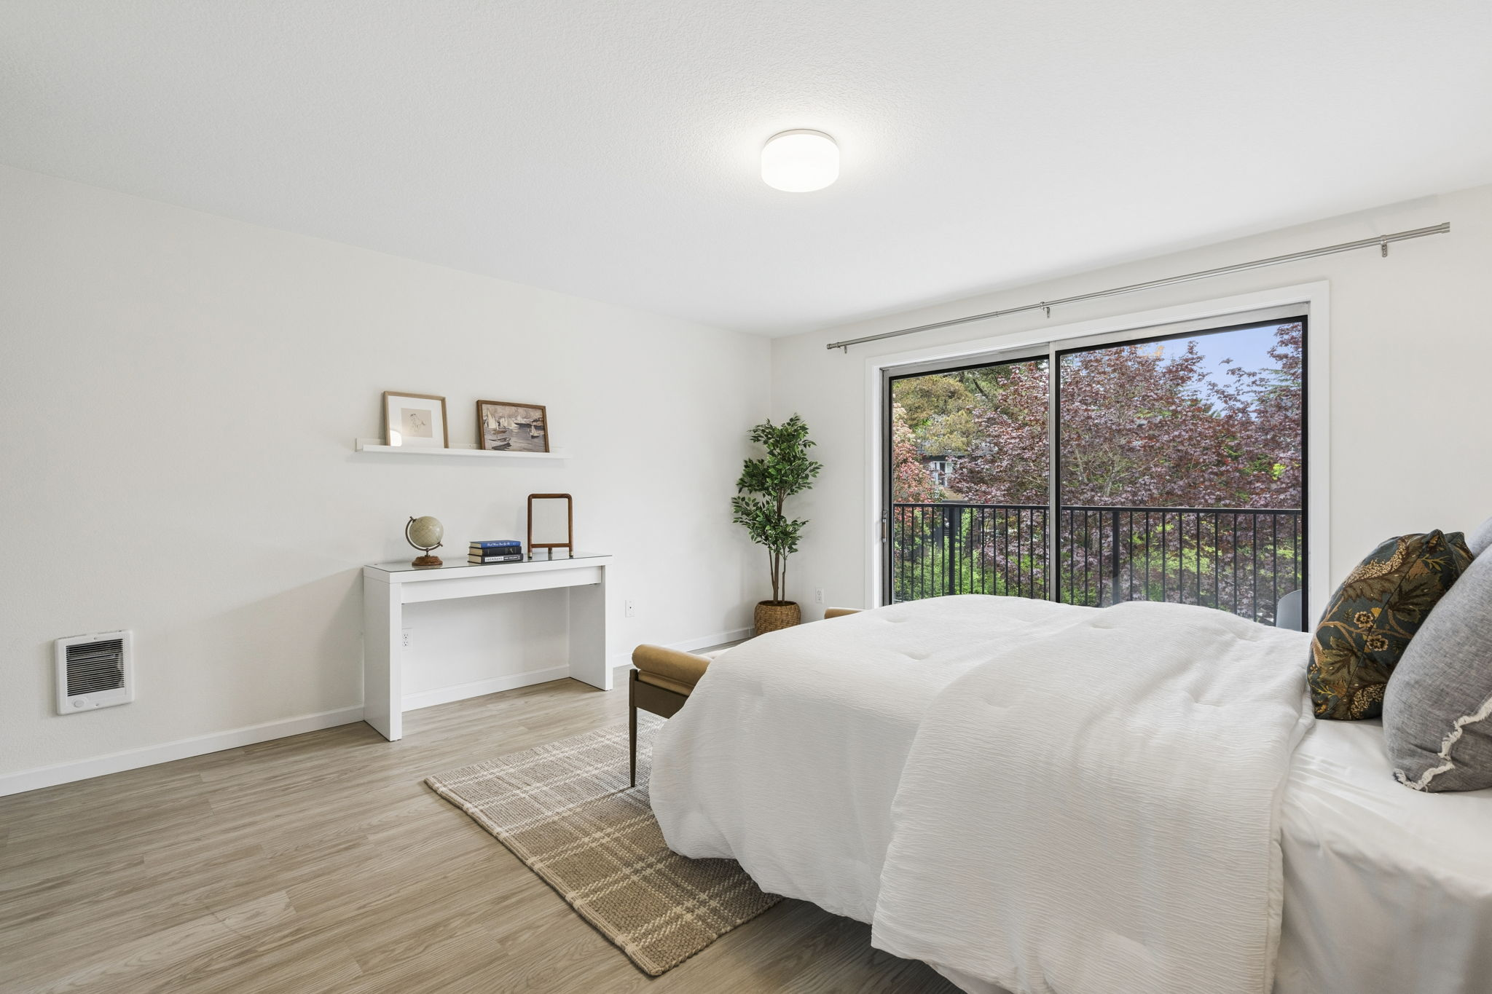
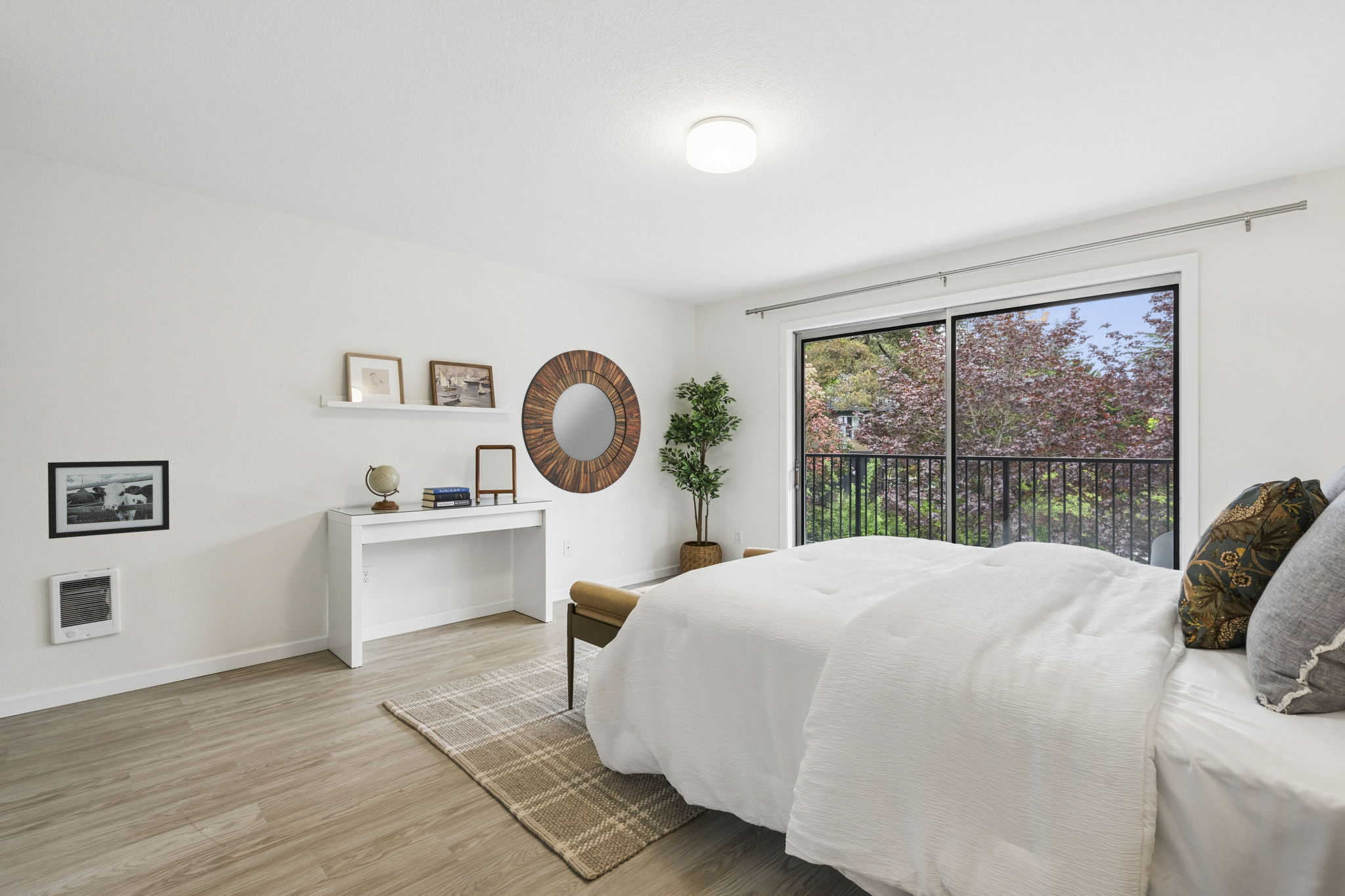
+ home mirror [521,349,642,494]
+ picture frame [47,459,170,540]
